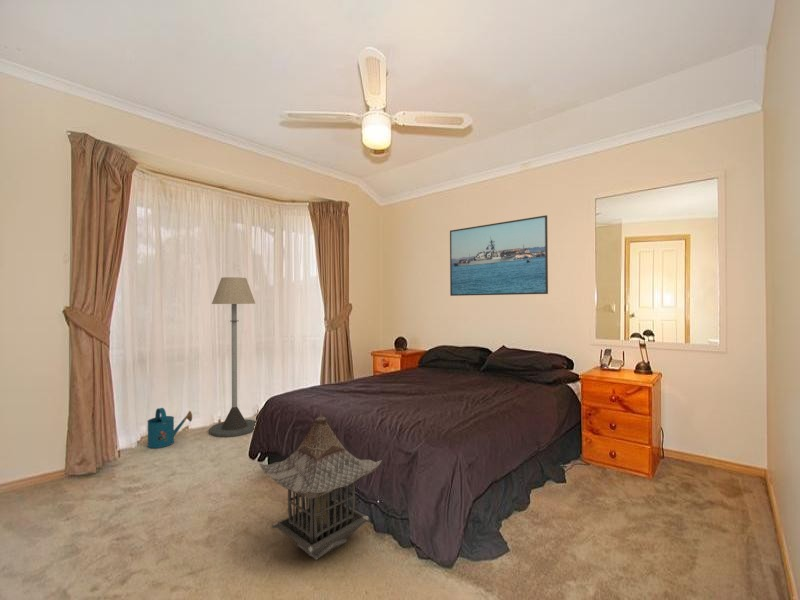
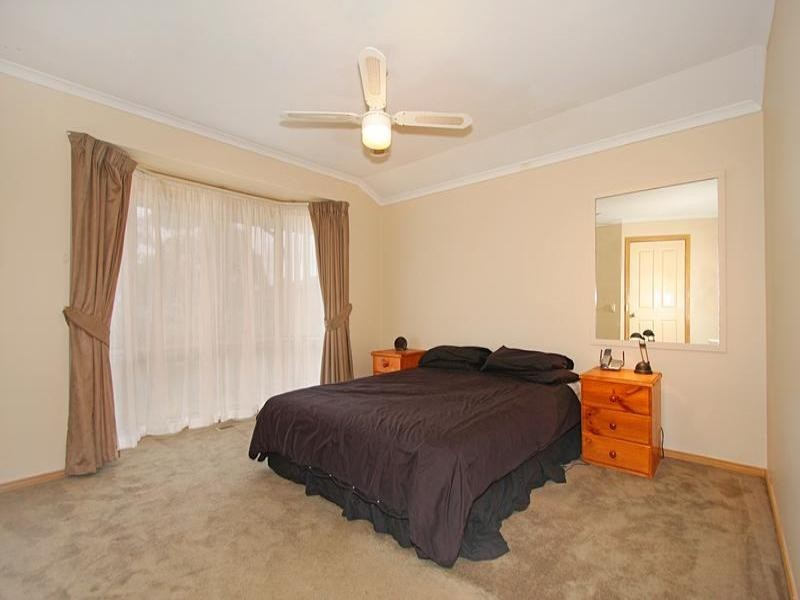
- watering can [146,407,193,449]
- floor lamp [208,276,257,438]
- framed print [449,214,549,297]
- lantern [258,410,383,561]
